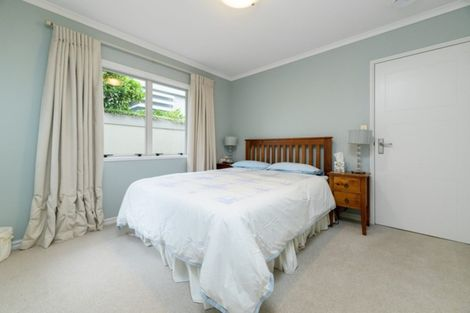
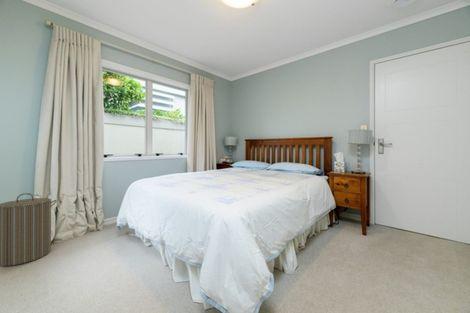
+ laundry hamper [0,192,58,267]
